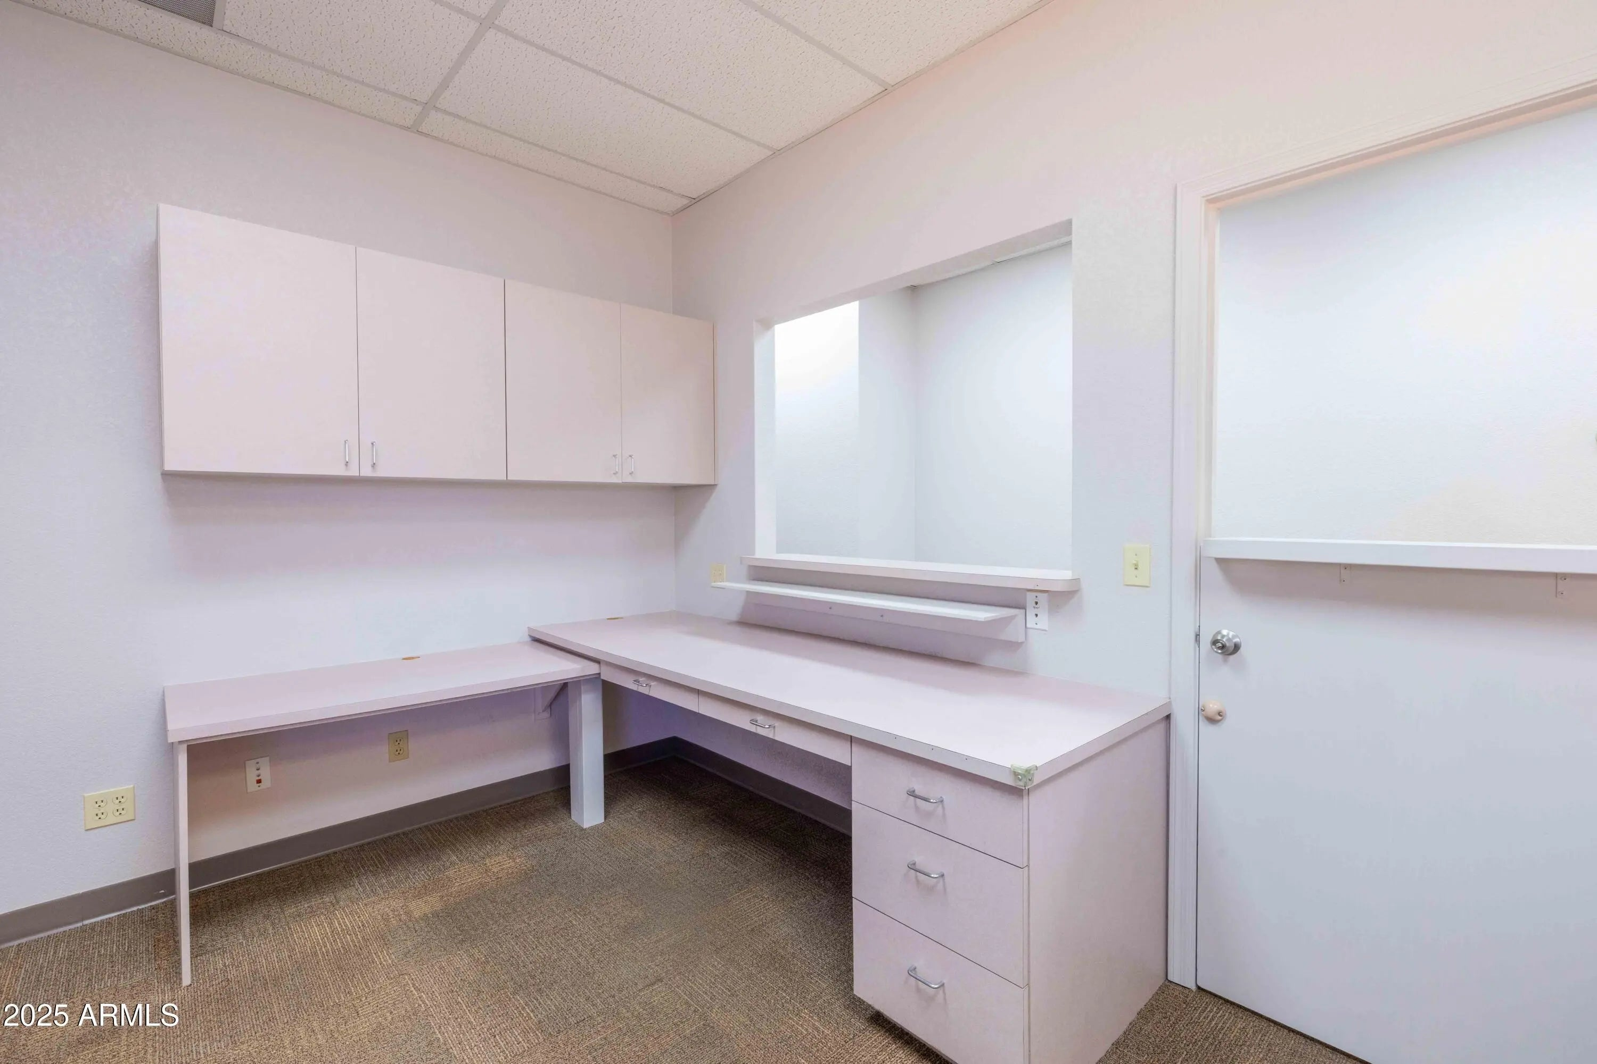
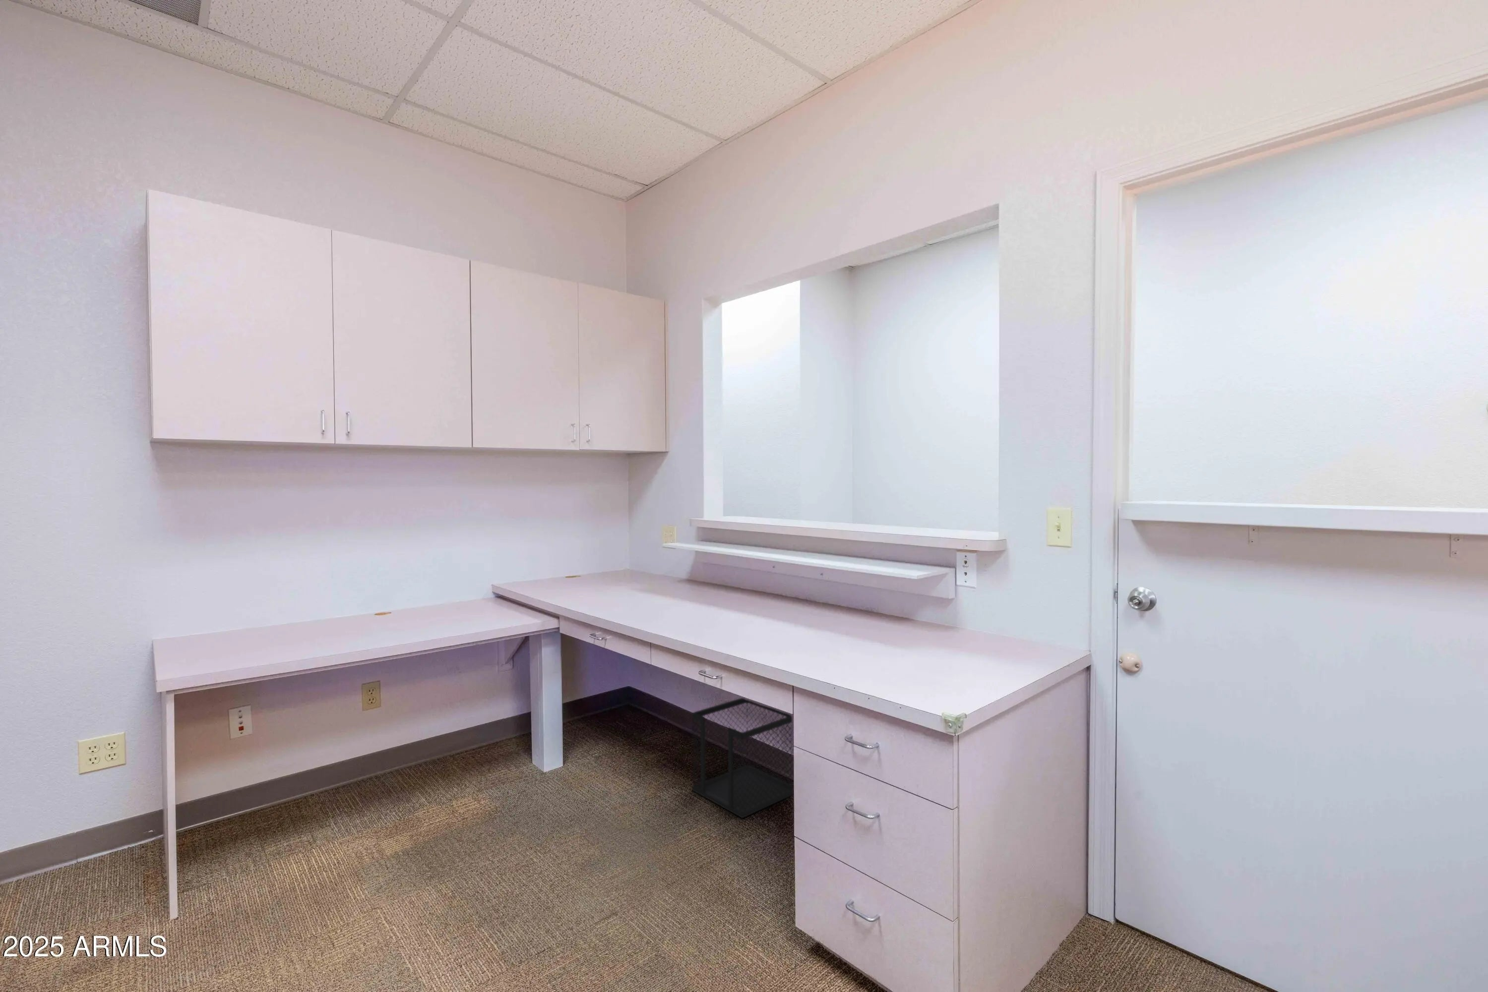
+ wastebasket [692,698,793,818]
